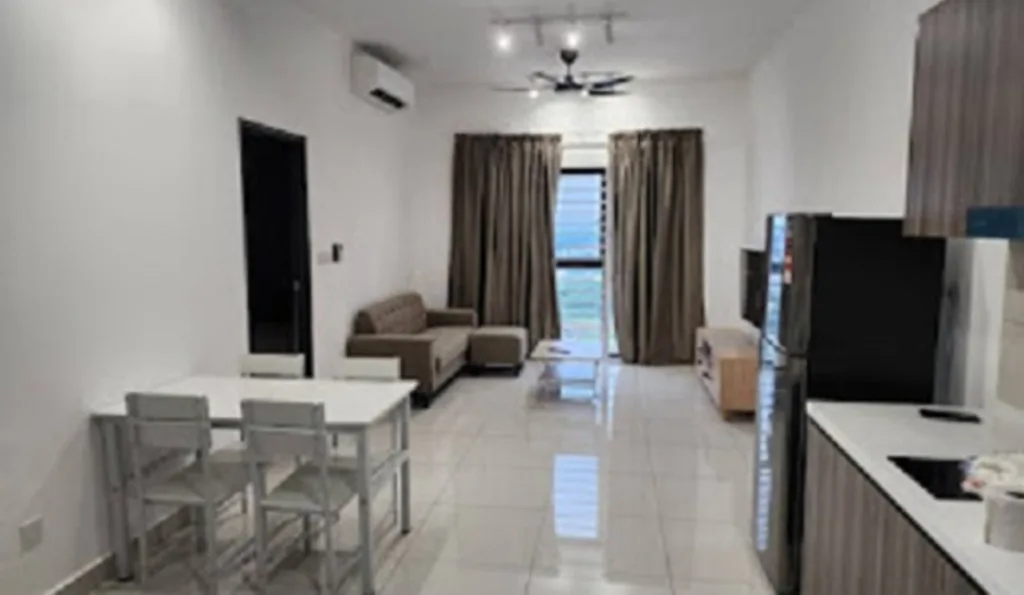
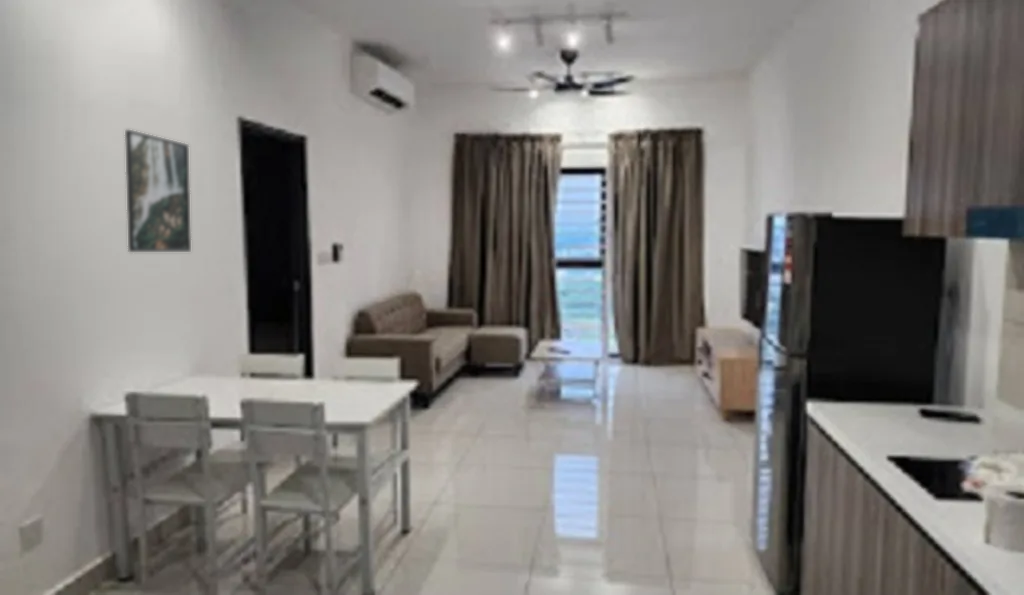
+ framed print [124,129,192,253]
